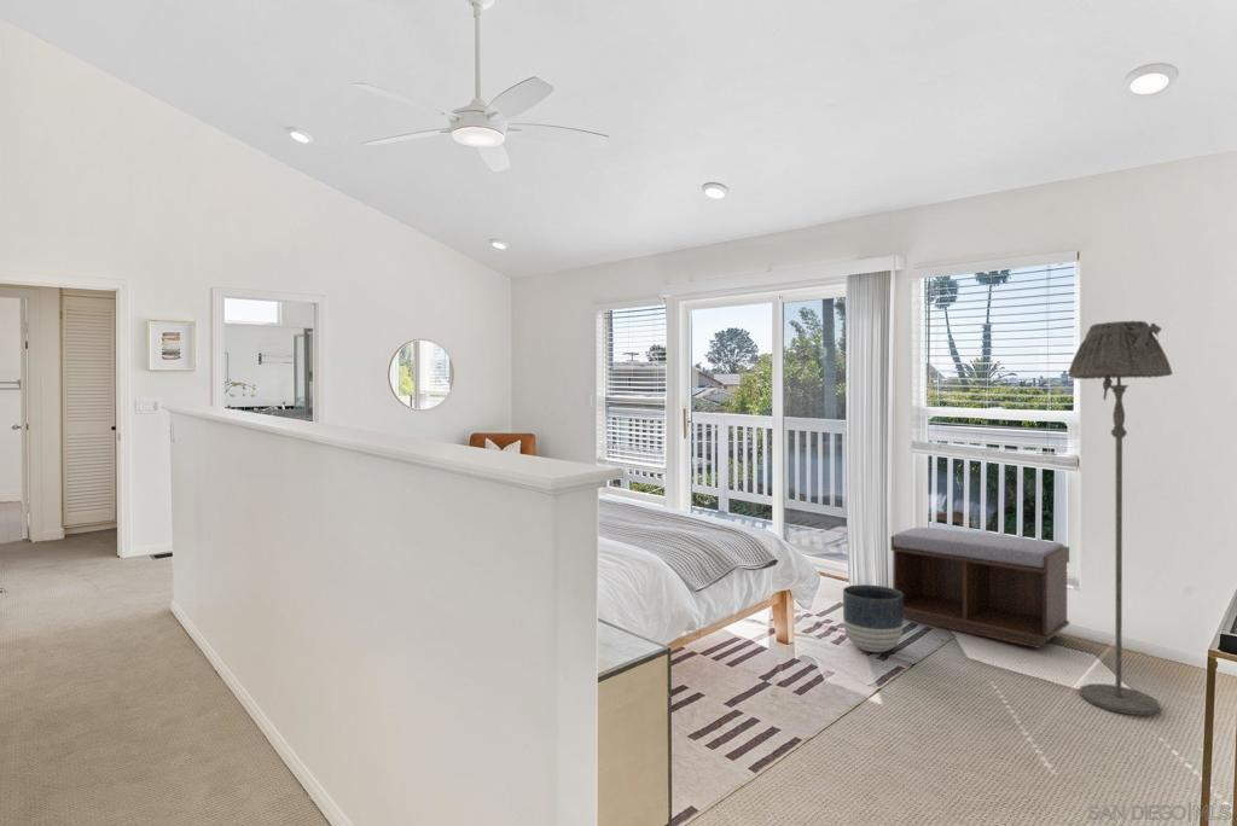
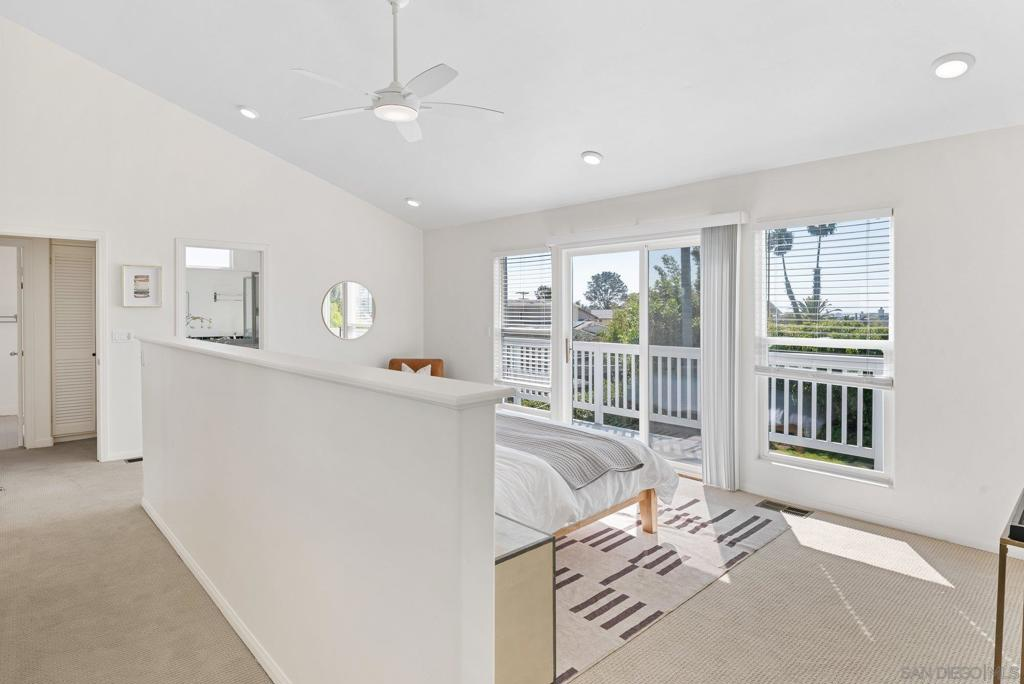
- bench [890,527,1070,650]
- planter [842,583,905,653]
- floor lamp [1067,320,1173,716]
